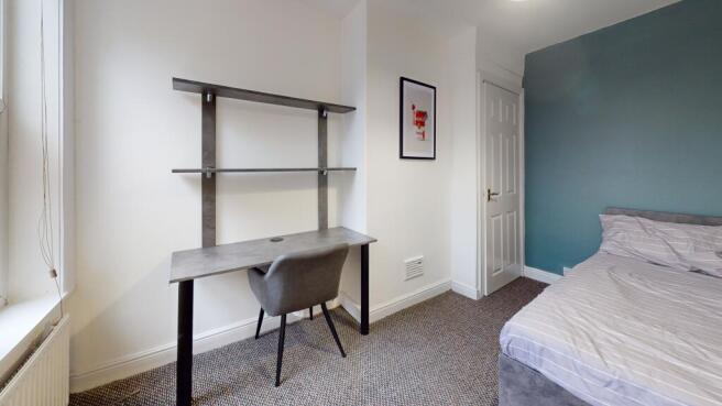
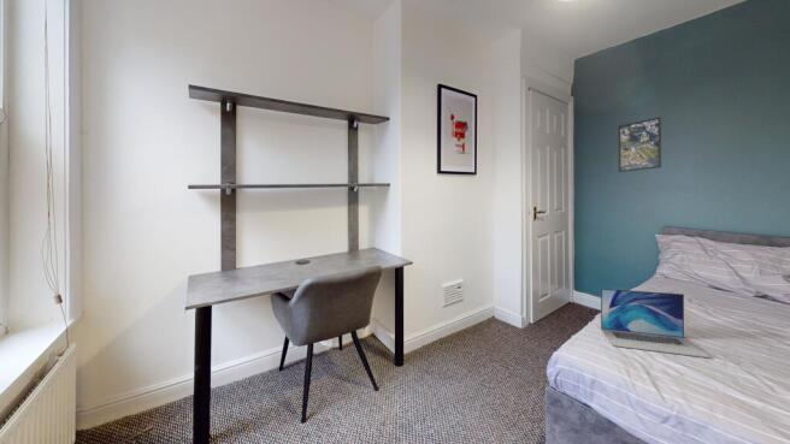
+ laptop [600,288,713,360]
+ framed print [617,116,662,173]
